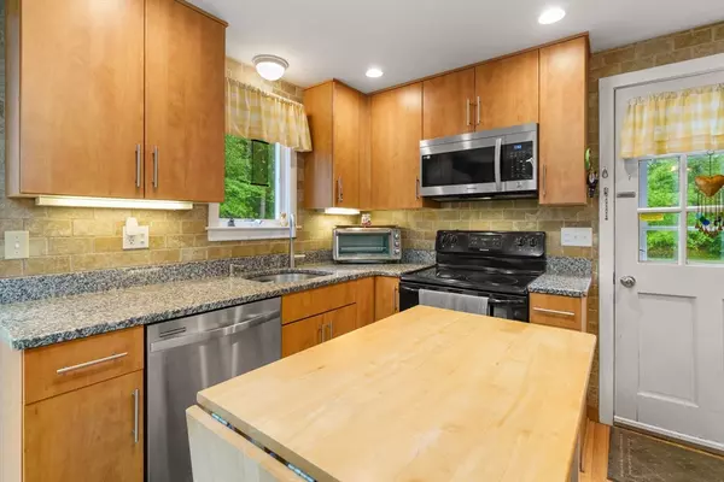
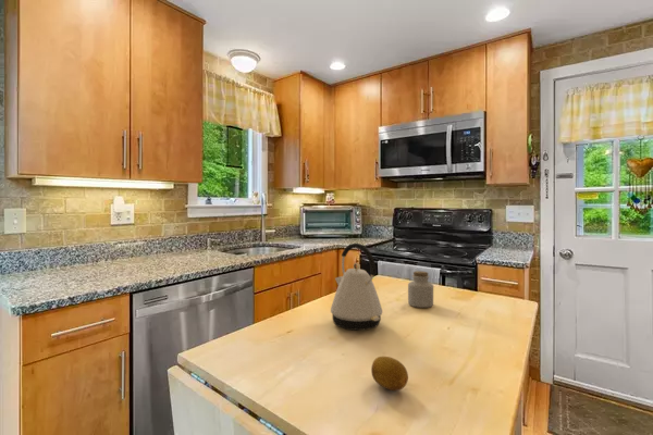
+ kettle [330,243,383,332]
+ jar [407,270,434,309]
+ fruit [370,356,409,391]
